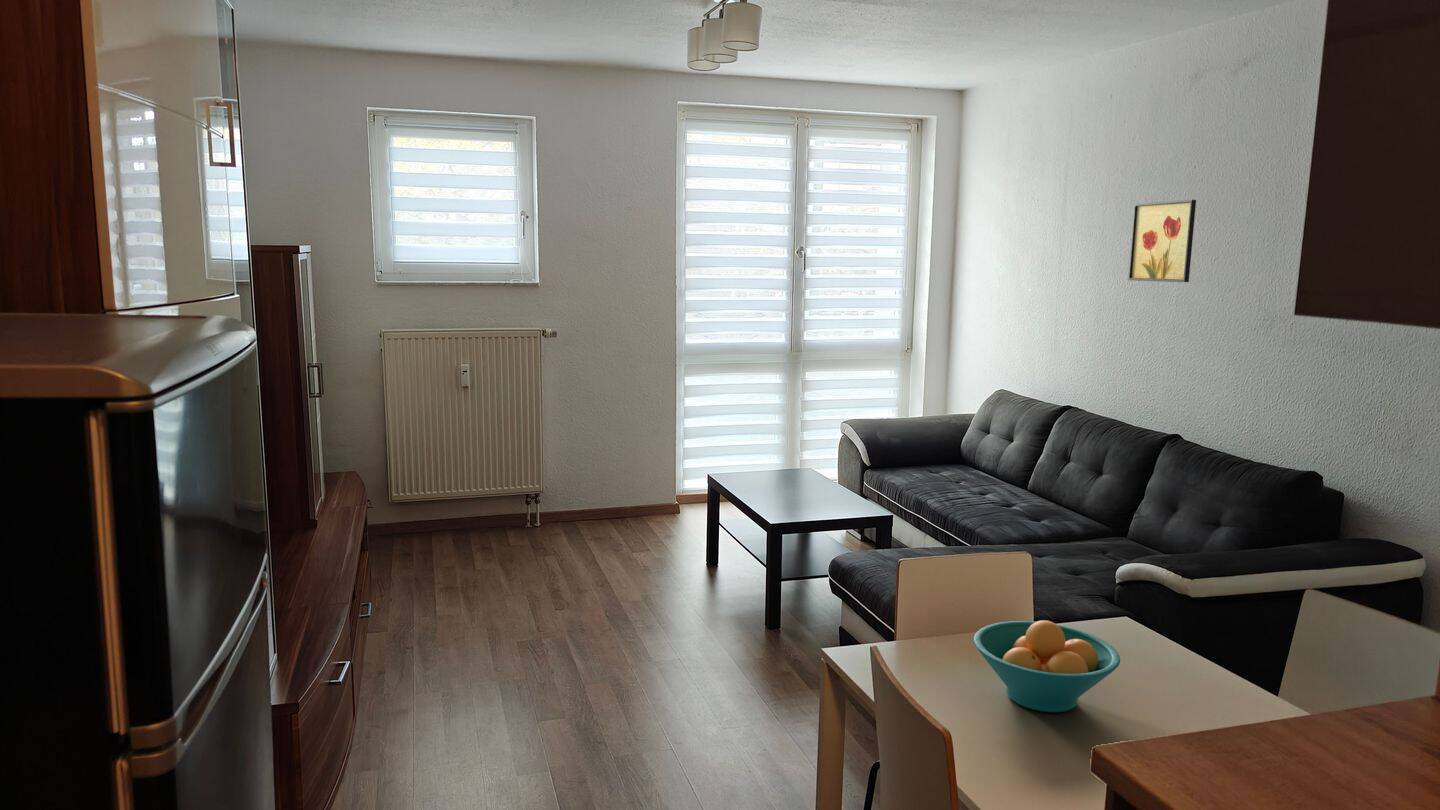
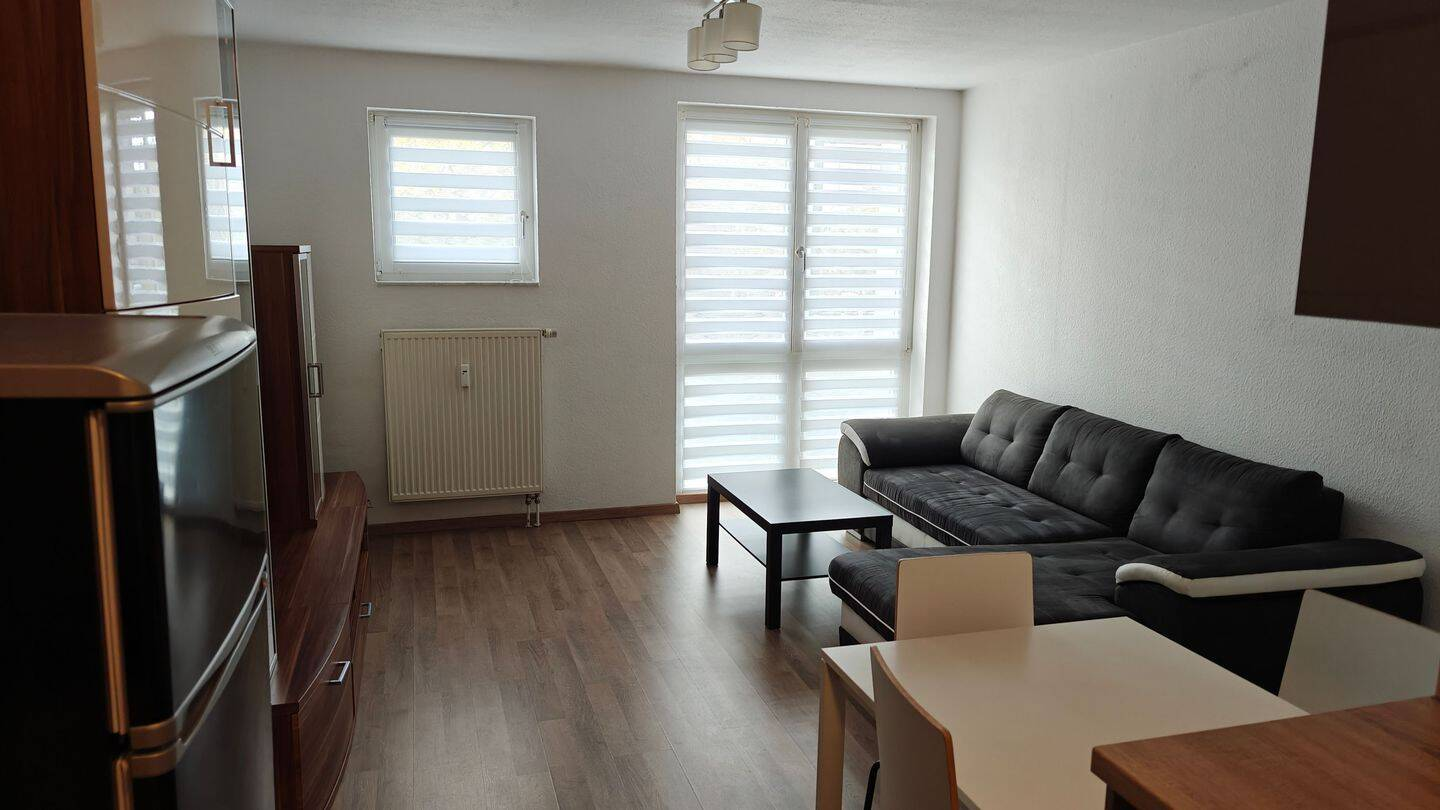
- fruit bowl [972,619,1121,713]
- wall art [1127,199,1197,283]
